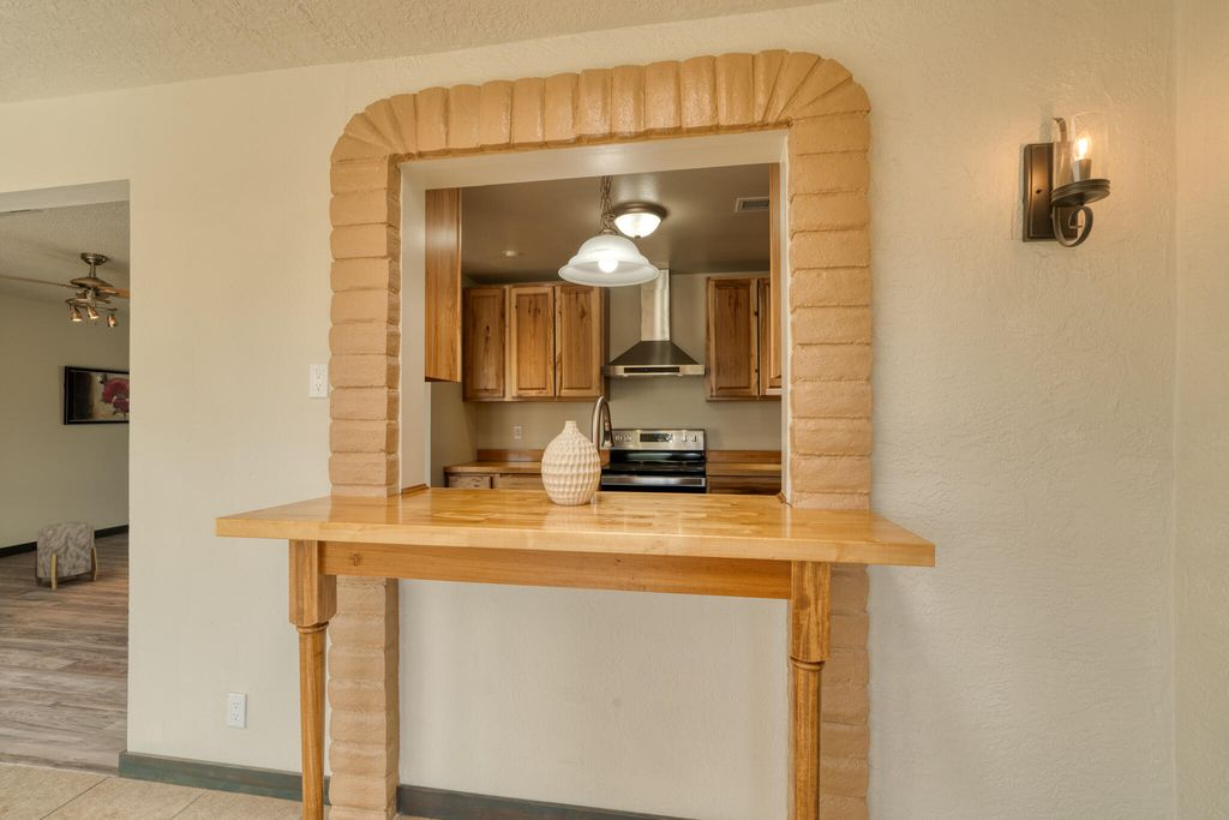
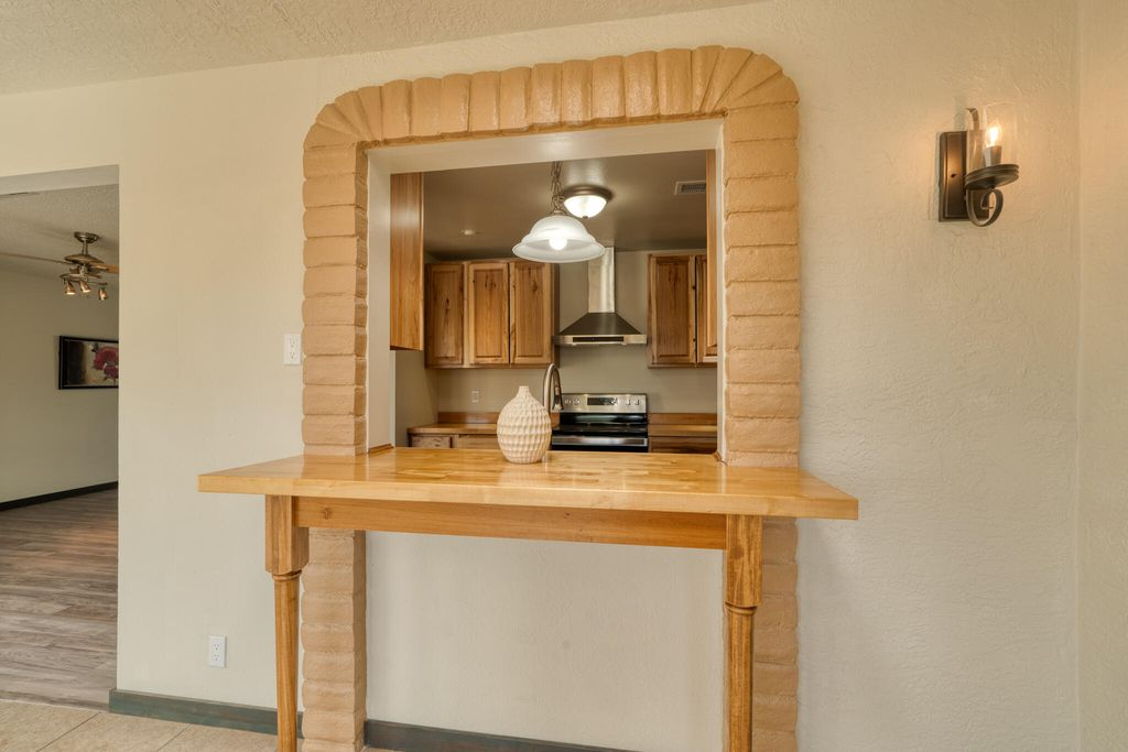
- stool [34,521,98,591]
